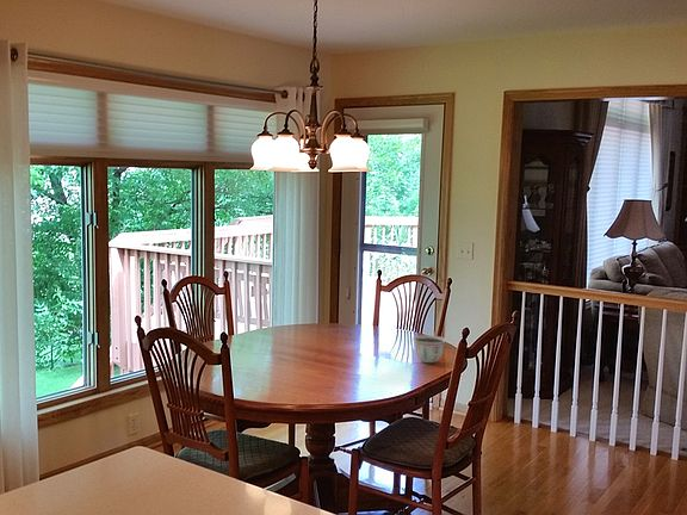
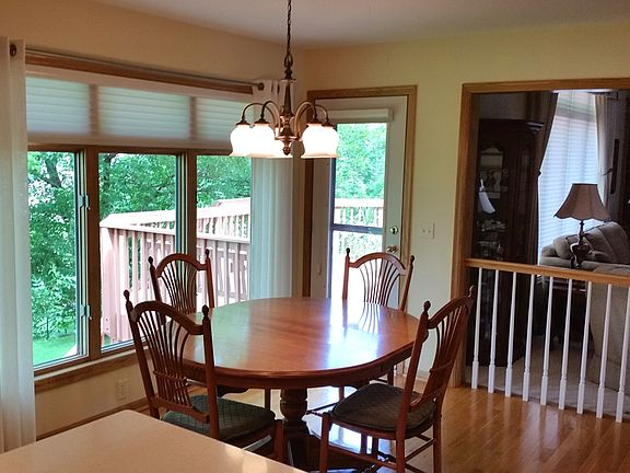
- bowl [411,335,447,364]
